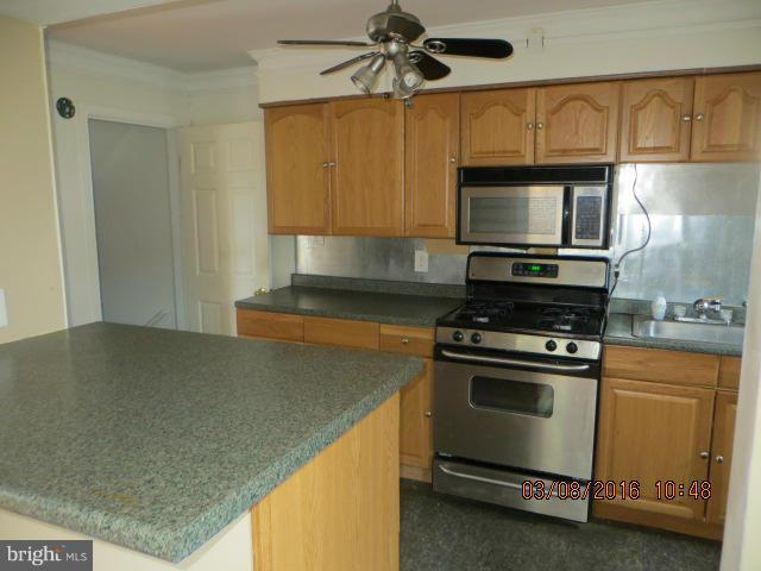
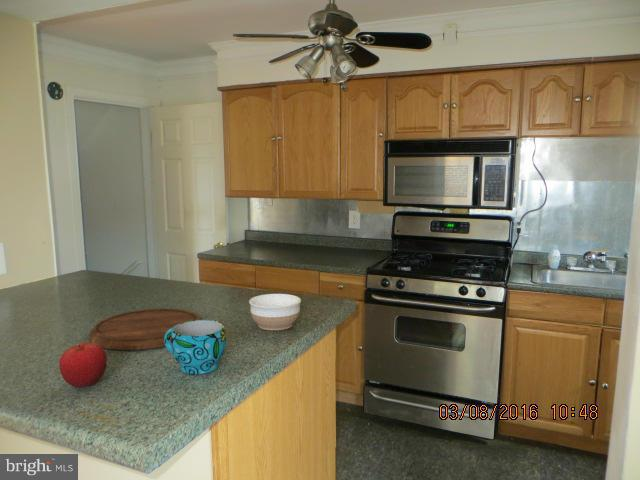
+ cutting board [88,307,202,351]
+ cup [164,319,227,375]
+ fruit [58,341,108,388]
+ bowl [248,293,302,331]
